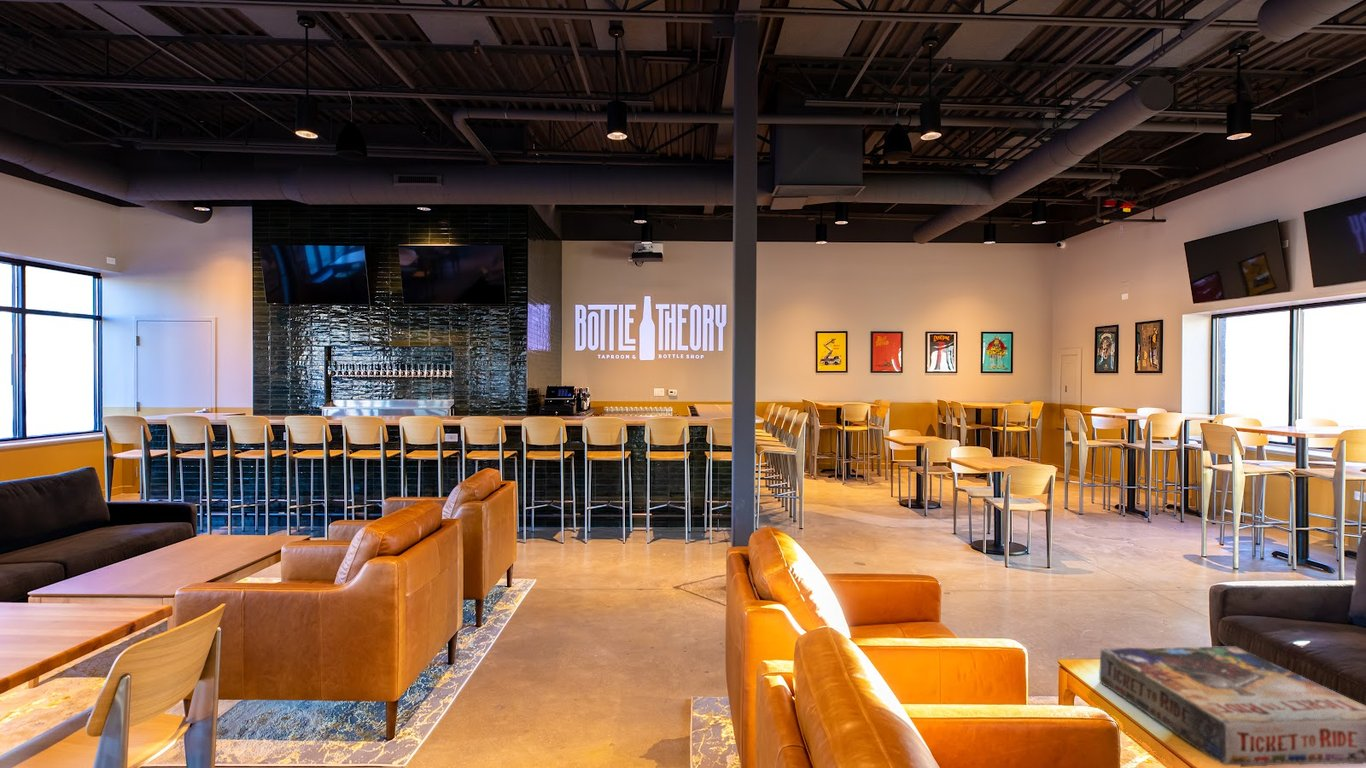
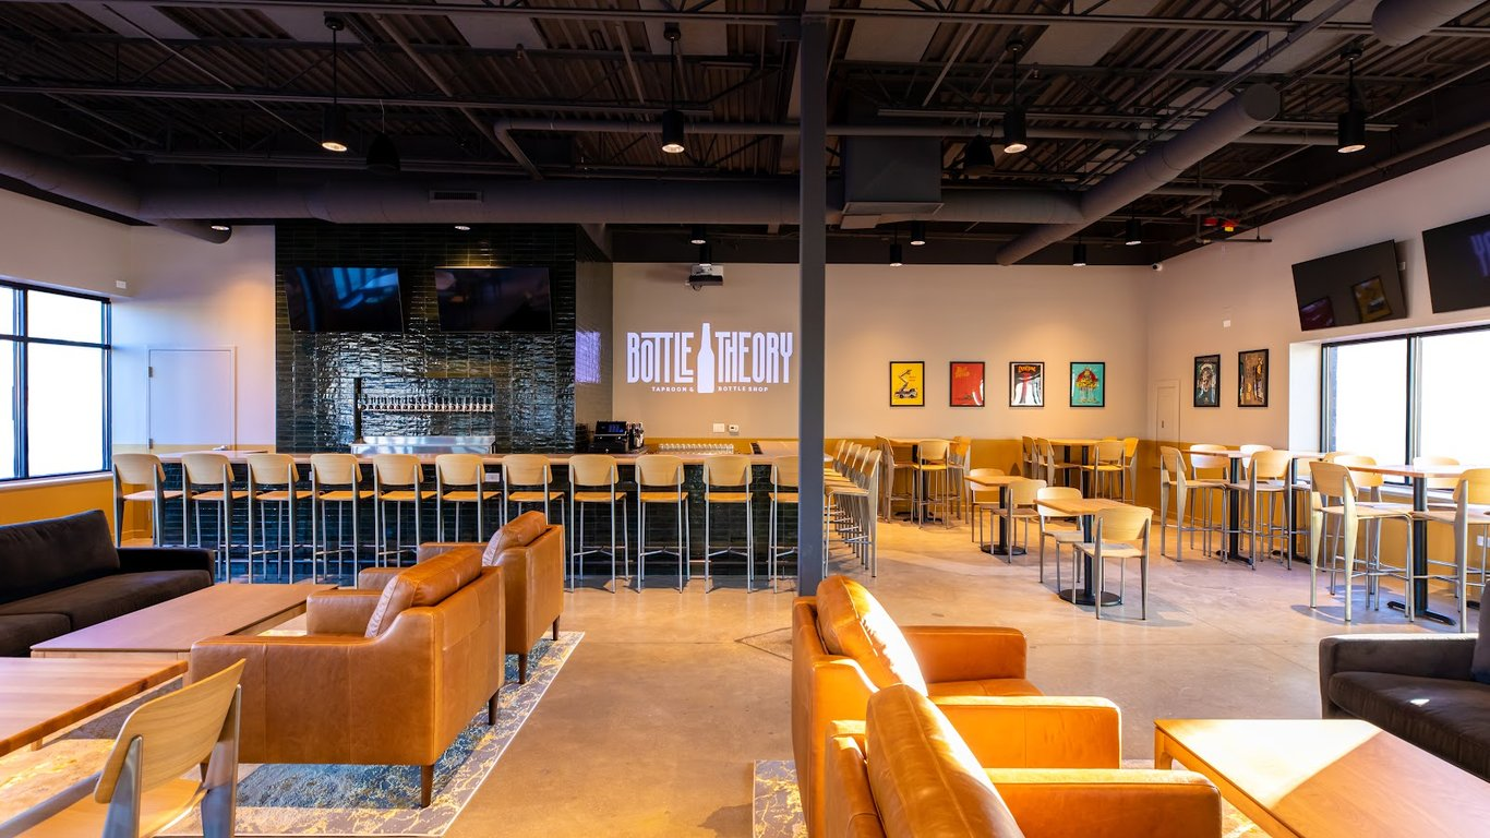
- board game [1098,645,1366,768]
